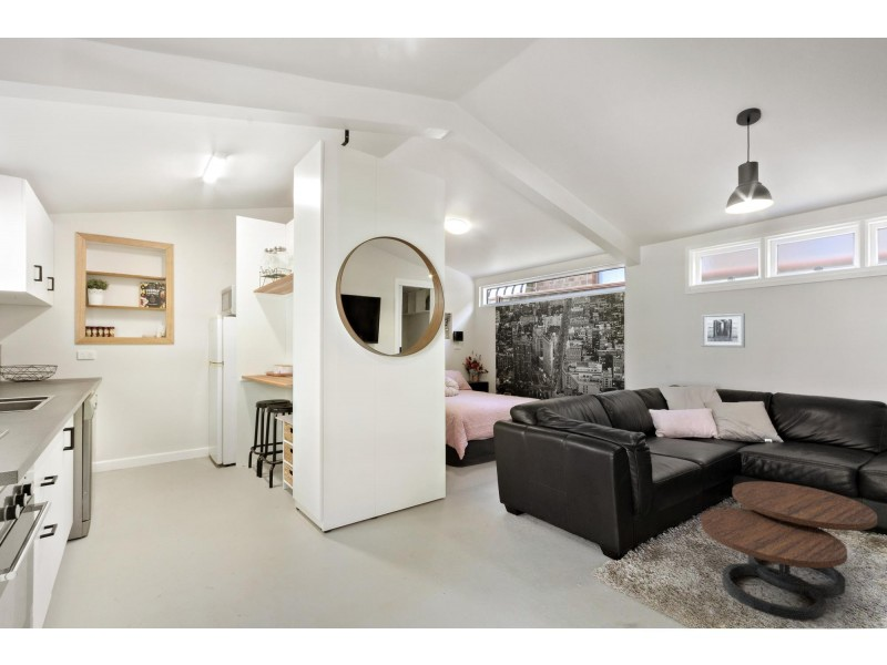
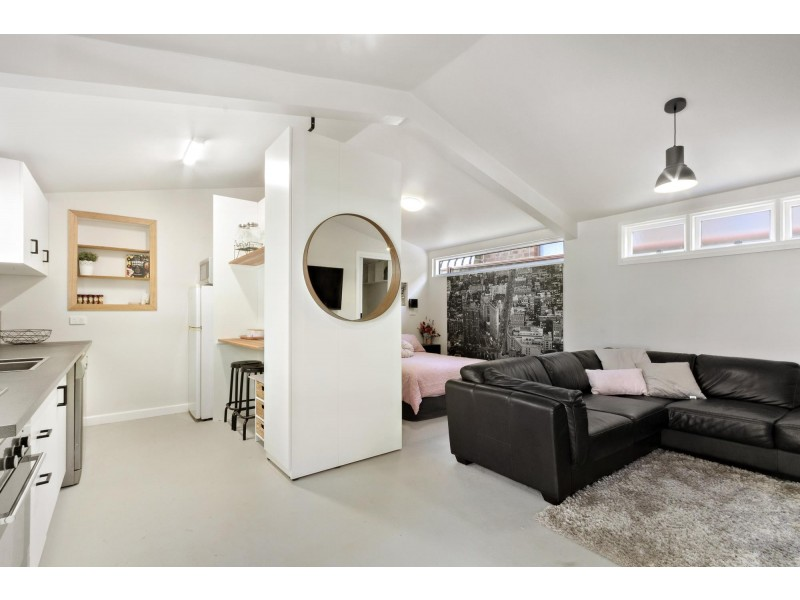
- coffee table [700,480,878,622]
- wall art [701,313,746,349]
